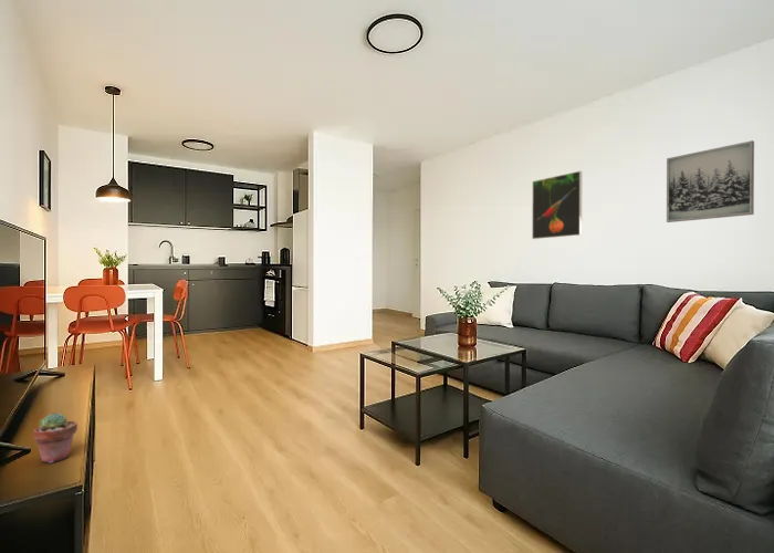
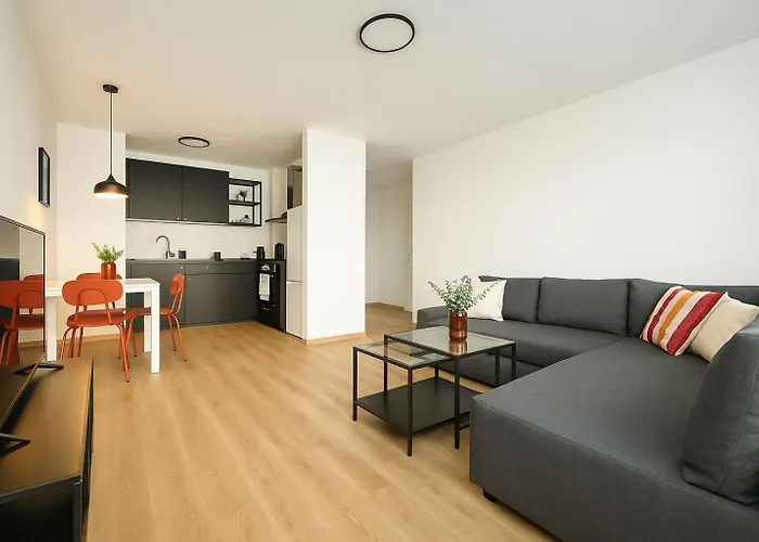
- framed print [531,170,583,240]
- wall art [666,139,755,223]
- potted succulent [32,411,79,465]
